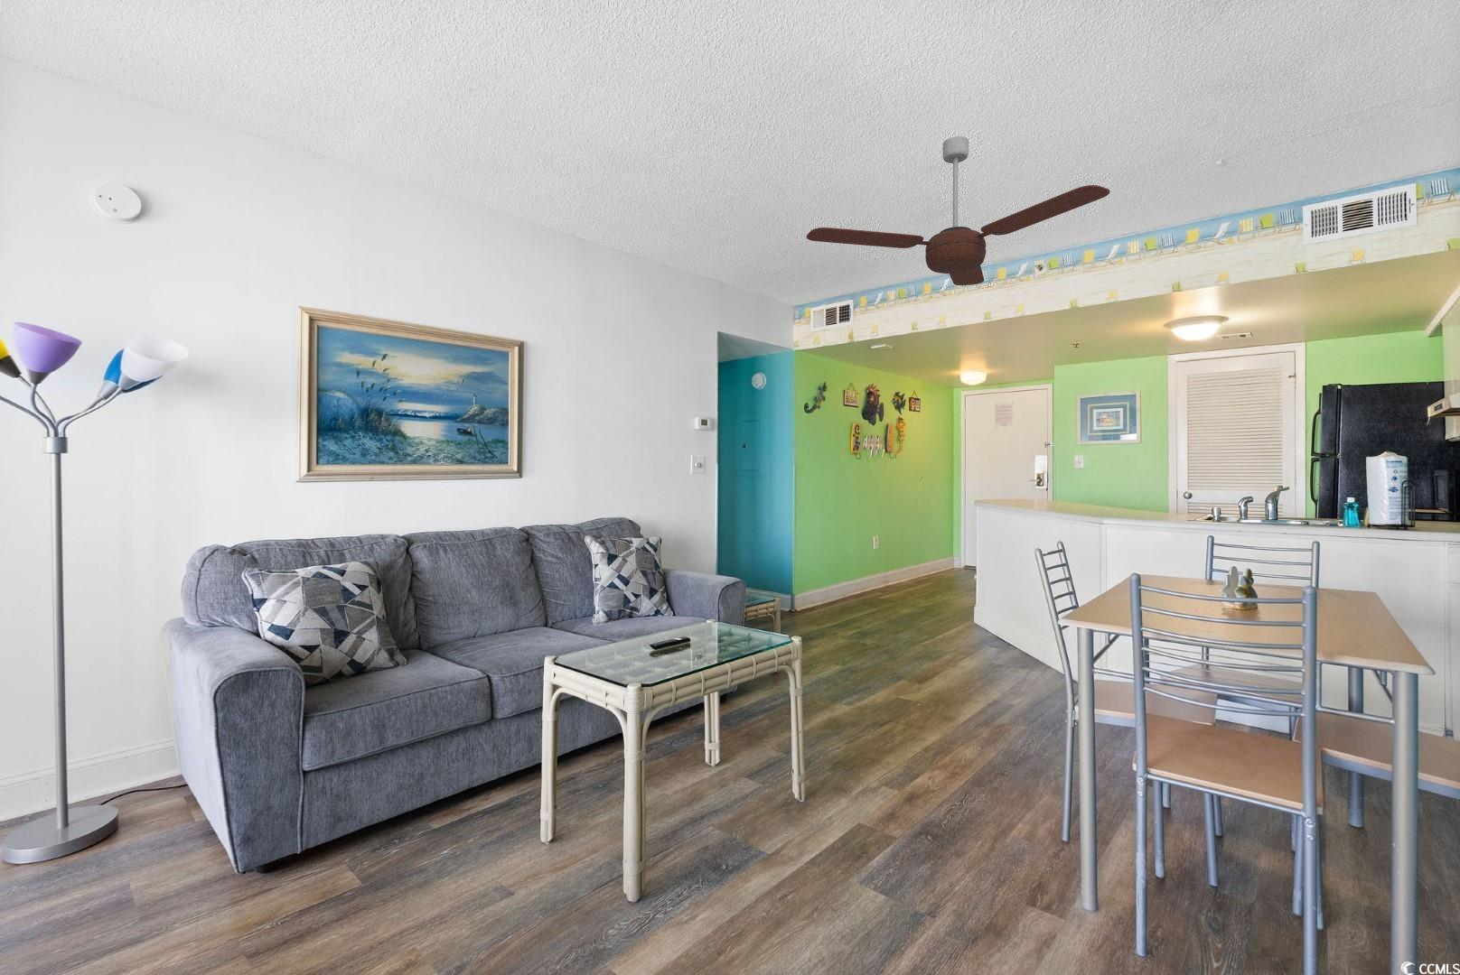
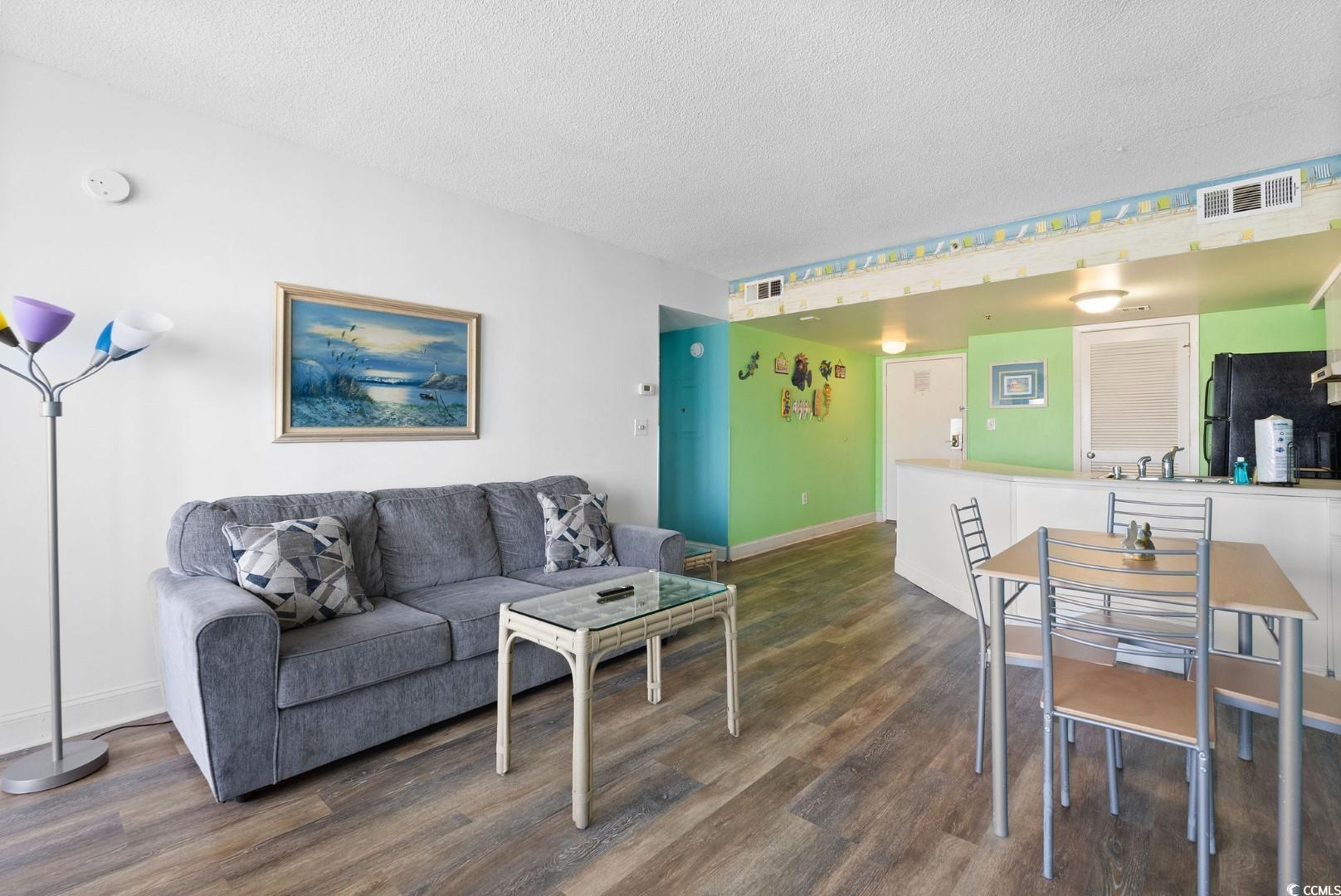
- ceiling fan [805,135,1111,286]
